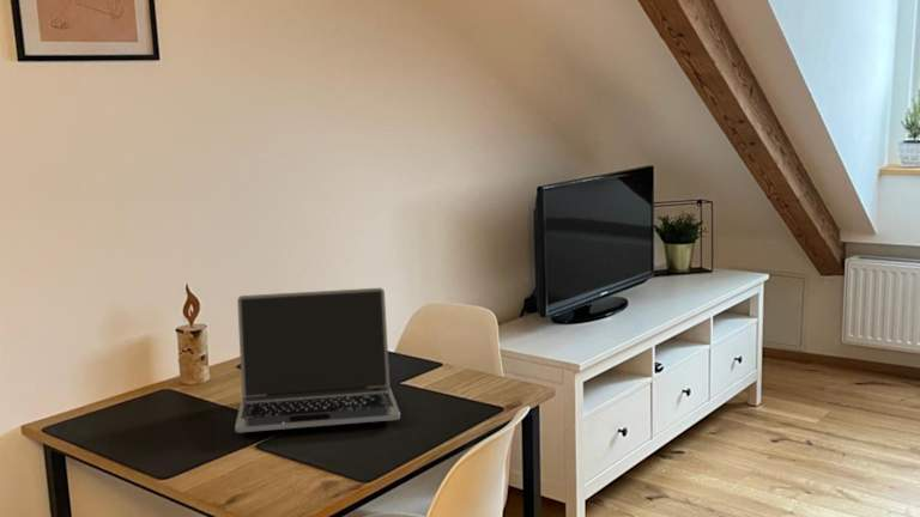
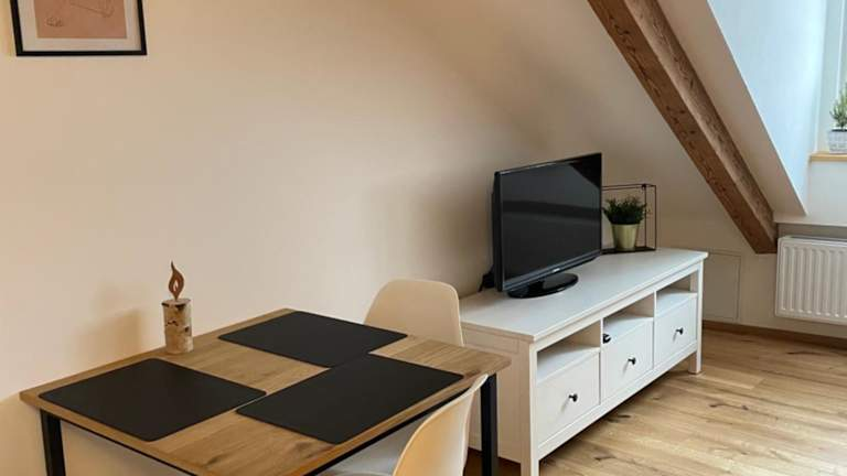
- laptop [234,287,401,434]
